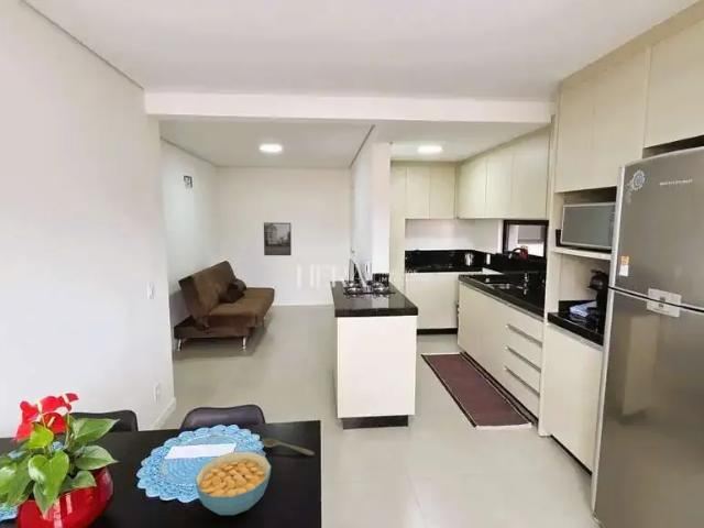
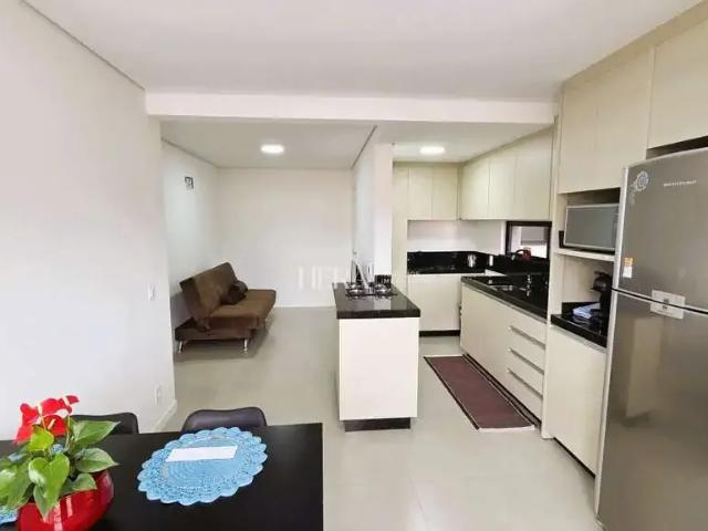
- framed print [263,221,293,256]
- spoon [261,437,316,457]
- cereal bowl [194,451,272,516]
